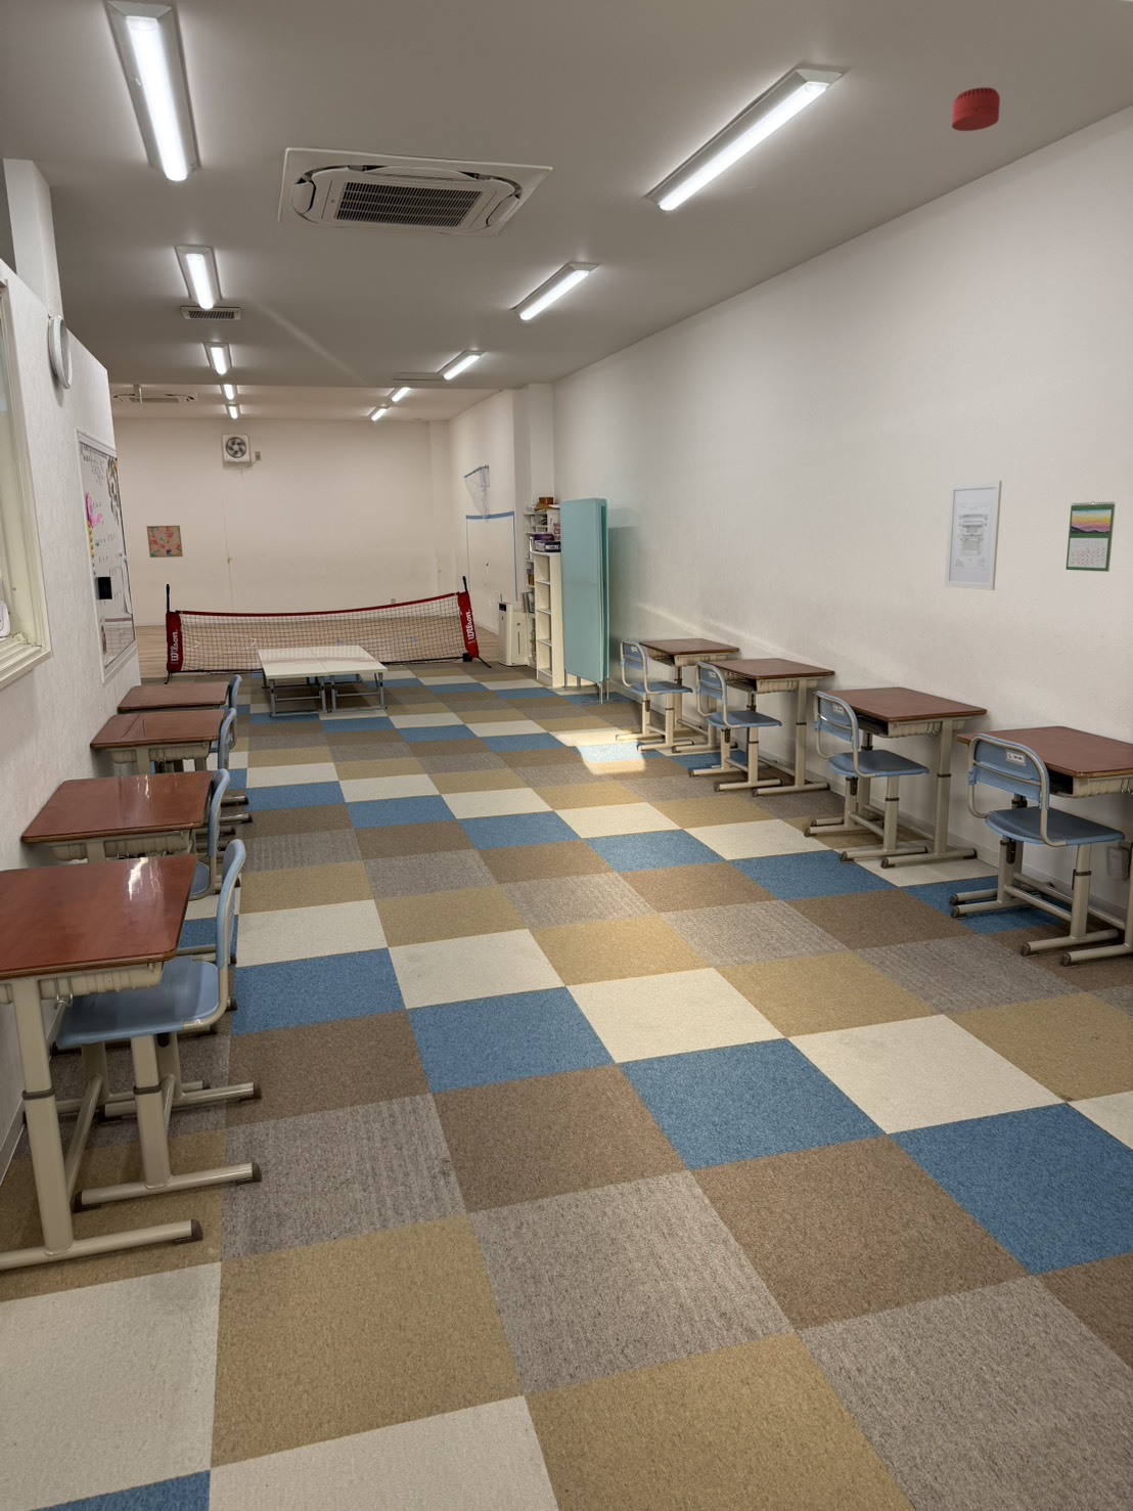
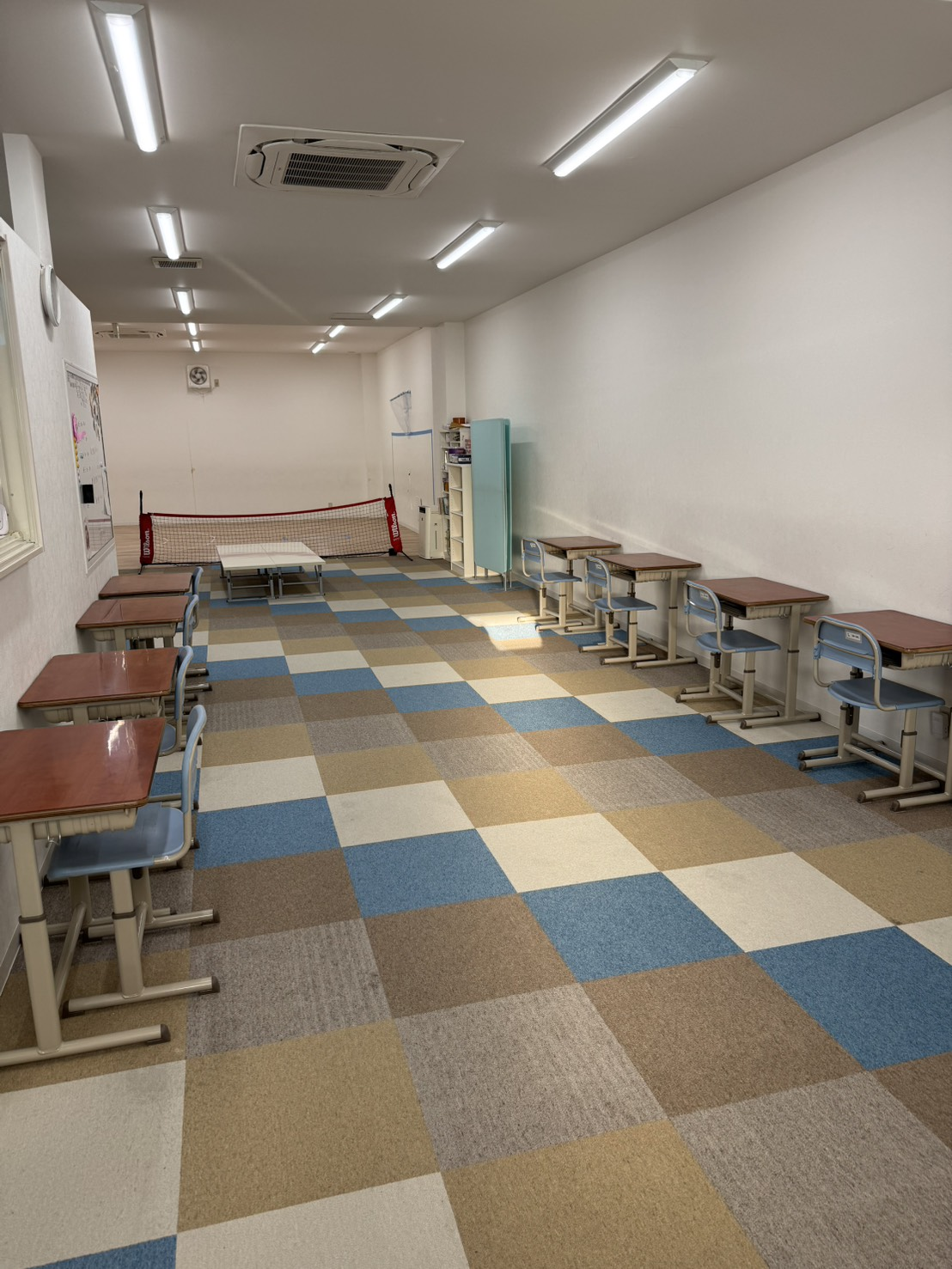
- smoke detector [951,87,1001,132]
- calendar [1065,500,1115,573]
- wall art [944,480,1003,592]
- wall art [145,525,184,558]
